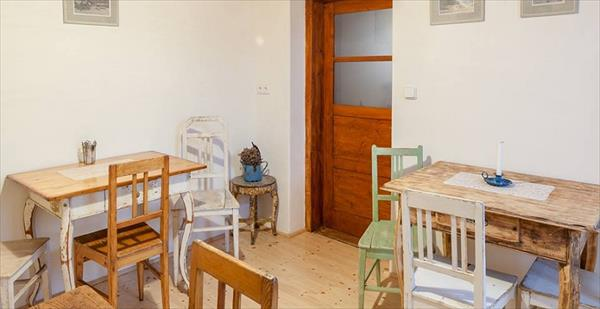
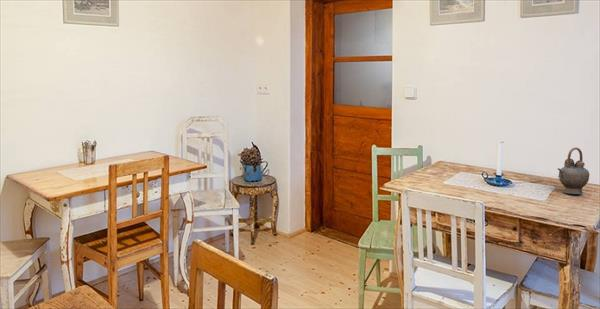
+ teapot [557,147,590,195]
